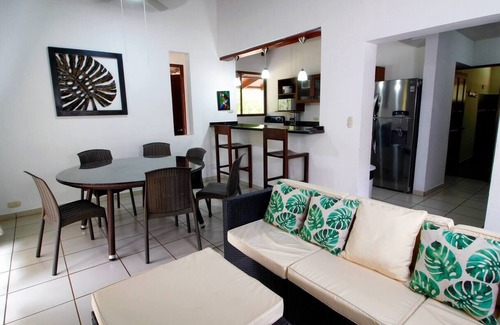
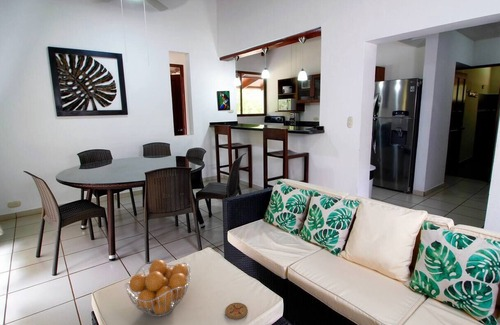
+ coaster [224,302,249,320]
+ fruit basket [124,258,192,318]
